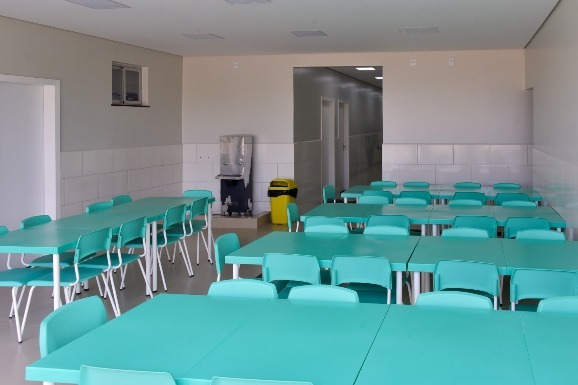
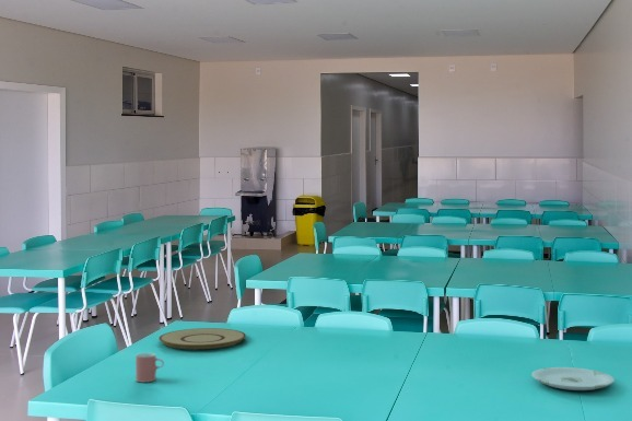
+ cup [134,352,165,383]
+ plate [157,327,247,350]
+ plate [530,366,616,391]
